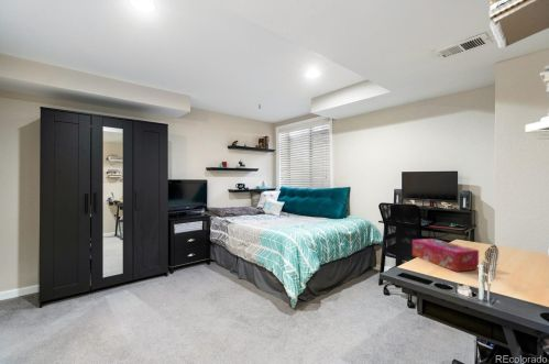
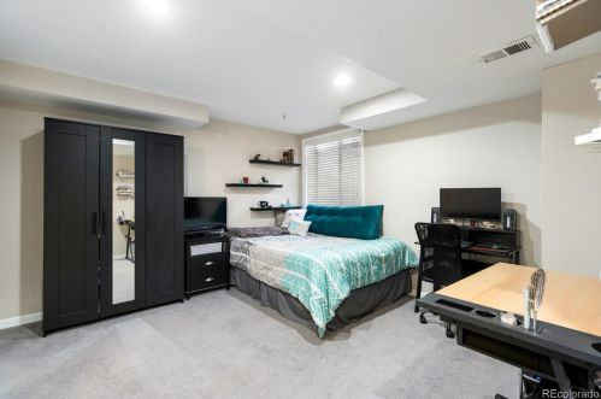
- tissue box [411,238,480,273]
